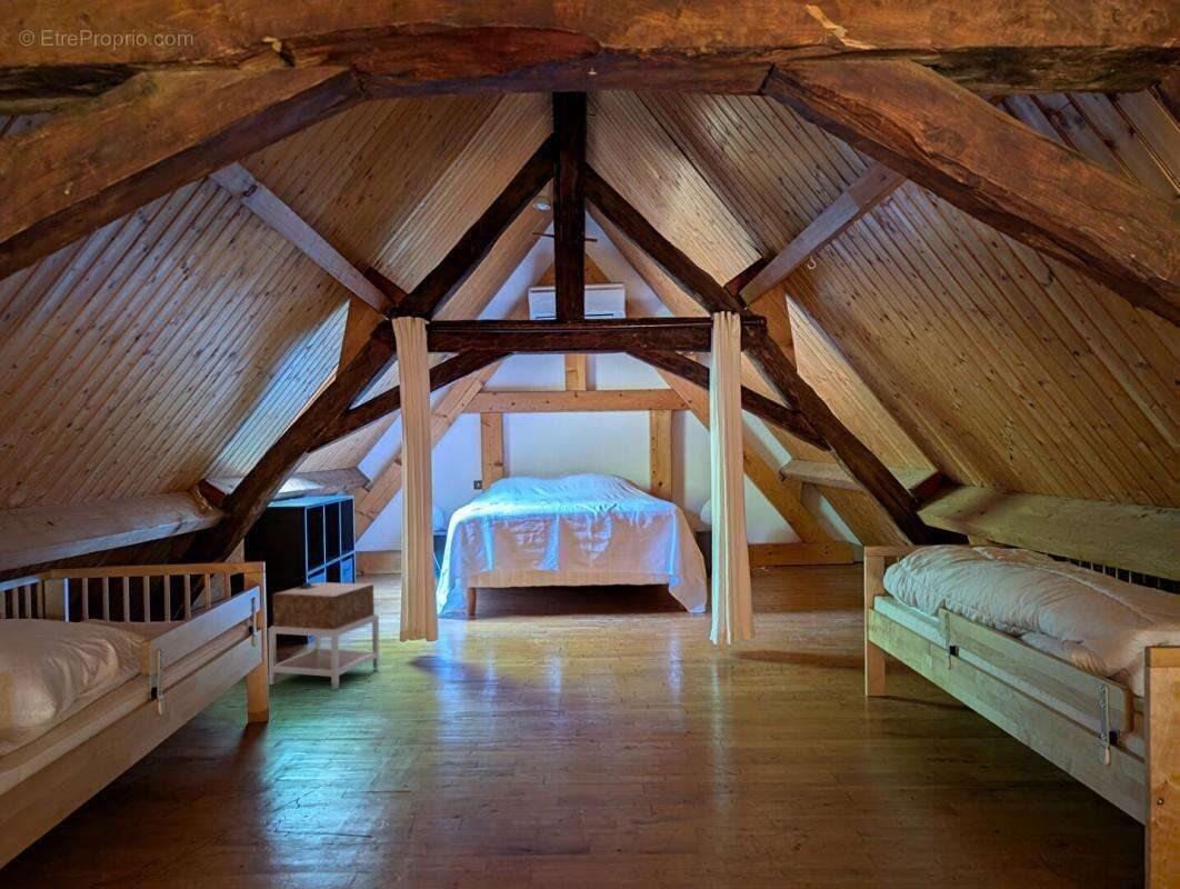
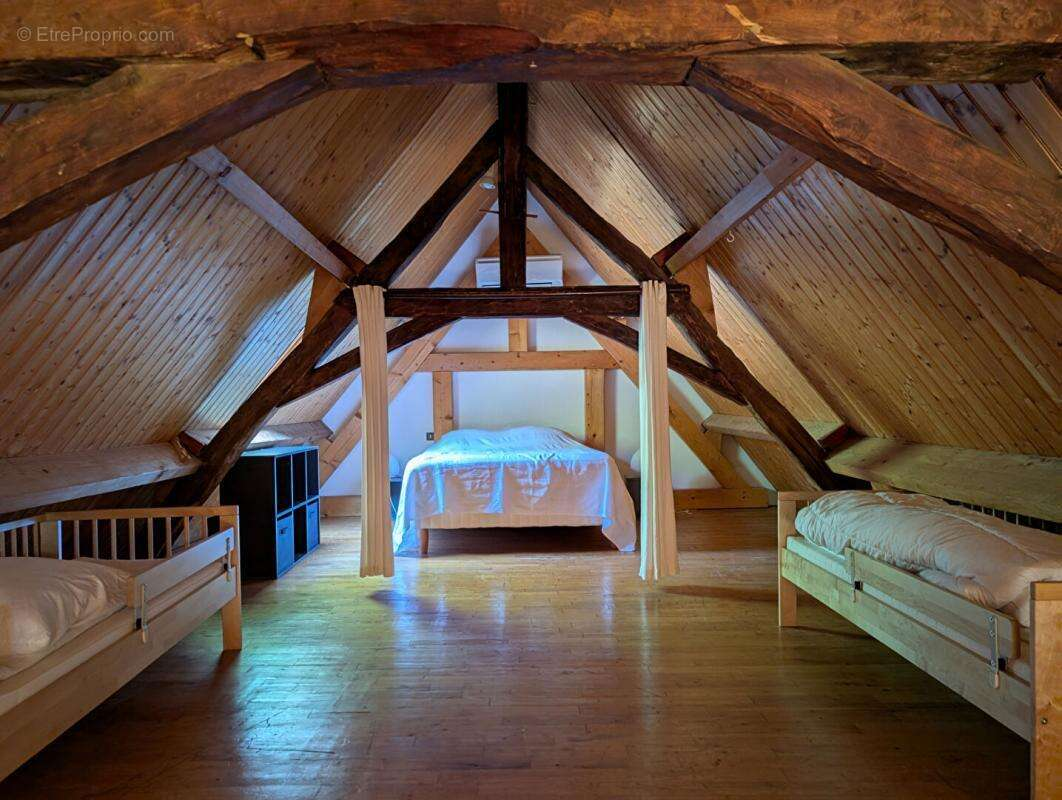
- nightstand [268,581,380,691]
